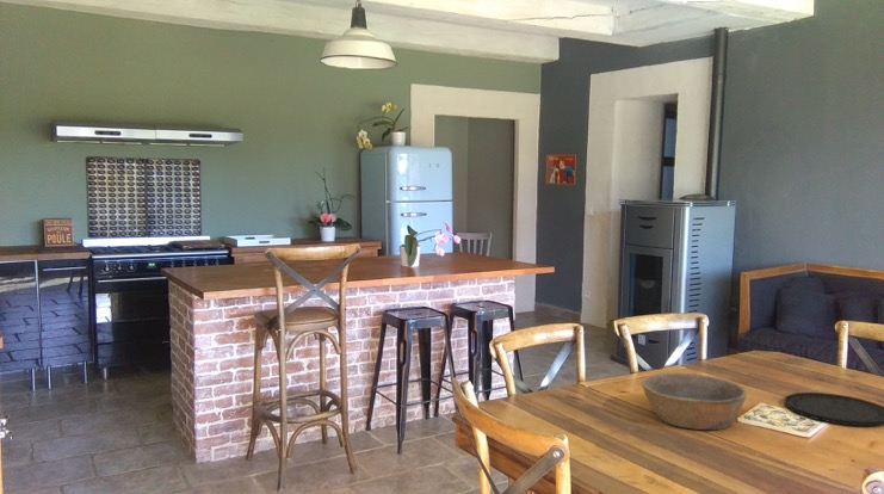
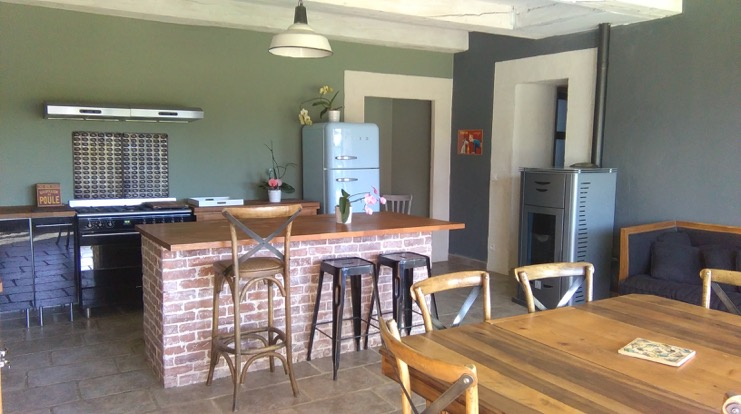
- bowl [641,371,748,431]
- plate [783,391,884,427]
